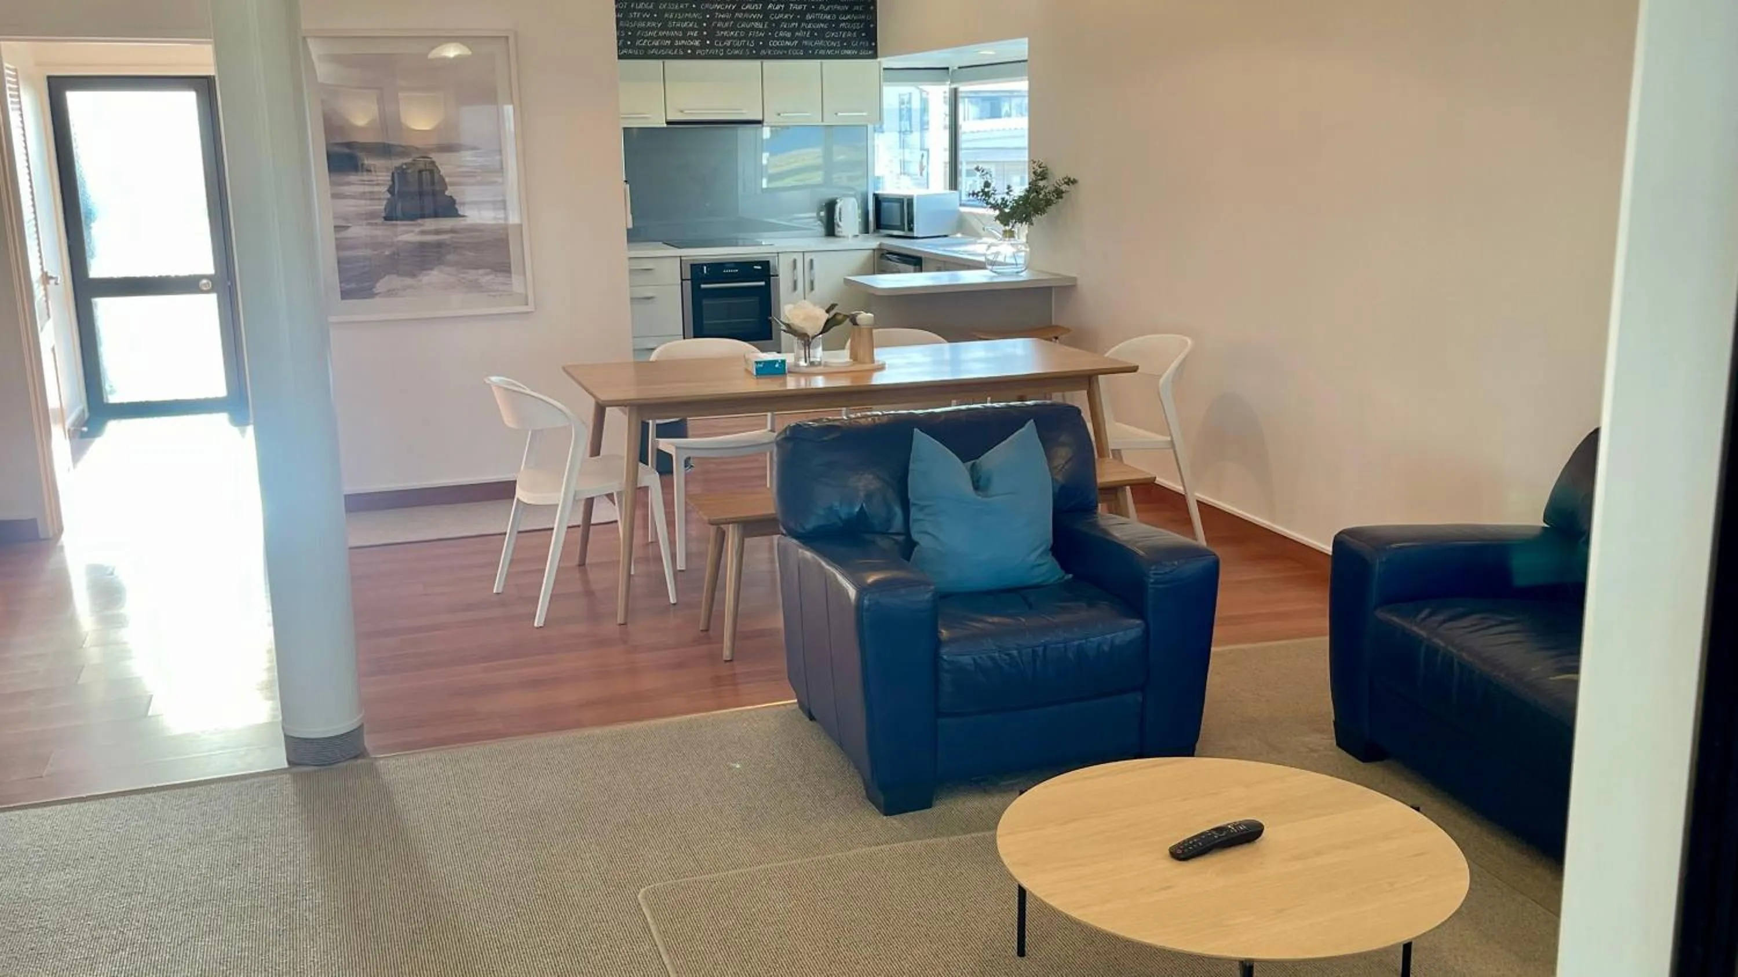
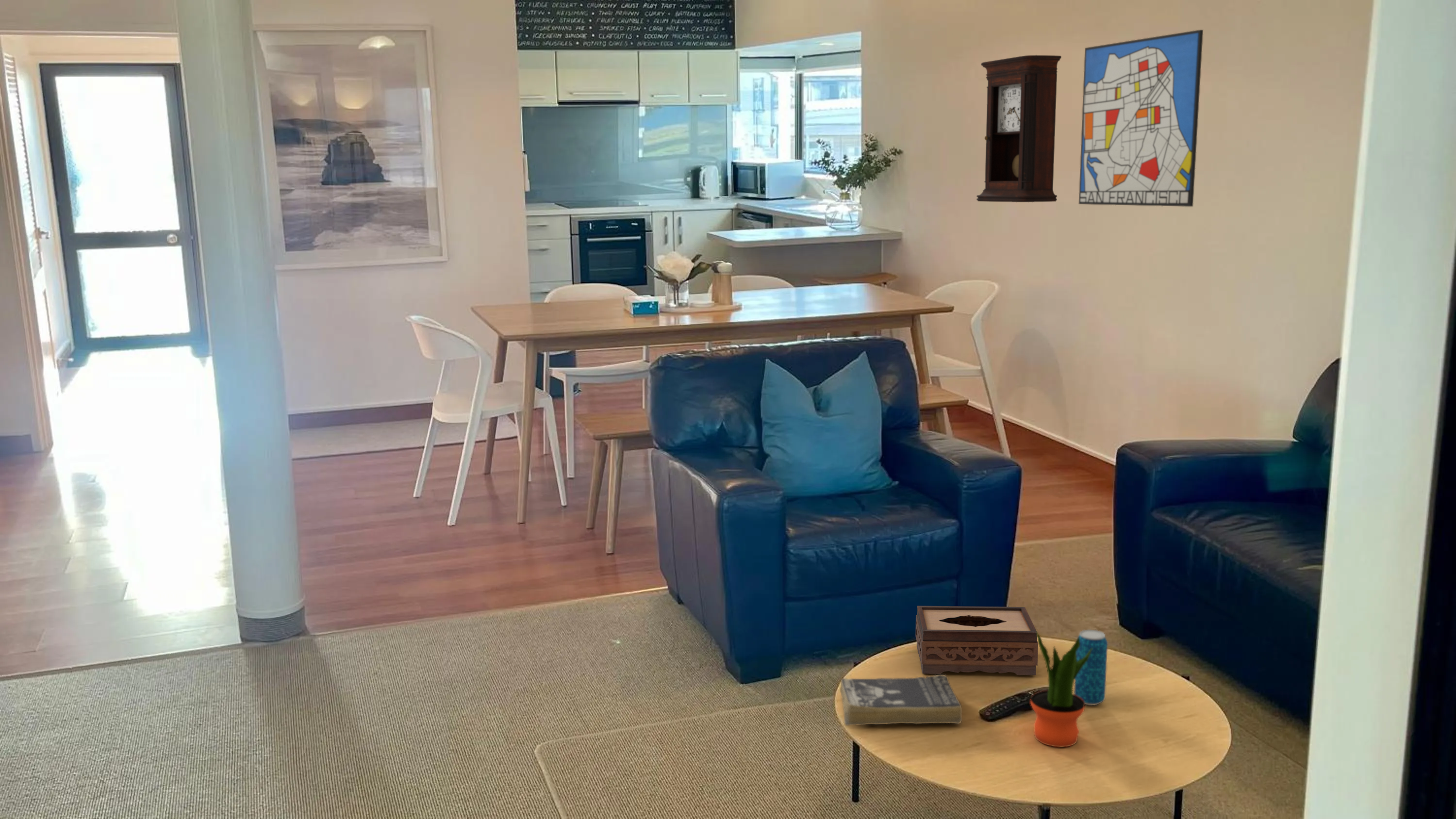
+ book [840,674,962,726]
+ potted plant [1030,630,1092,748]
+ tissue box [915,606,1039,676]
+ beverage can [1074,629,1108,706]
+ wall art [1078,29,1204,207]
+ pendulum clock [976,54,1062,203]
